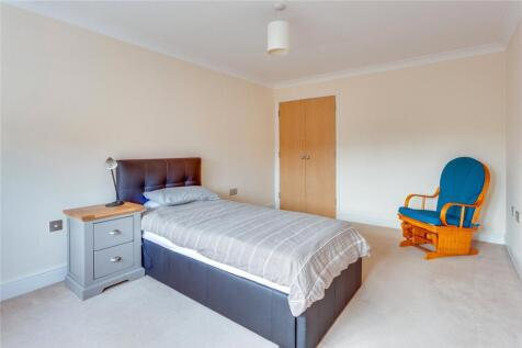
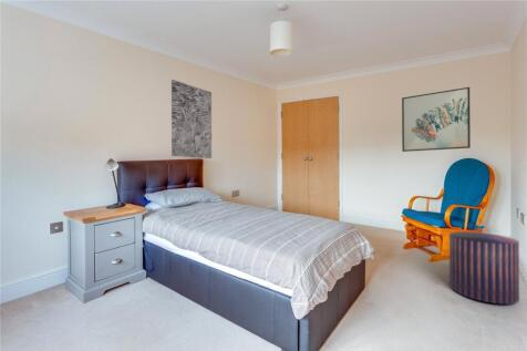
+ wall art [170,79,213,159]
+ wall art [401,86,472,153]
+ stool [448,230,520,306]
